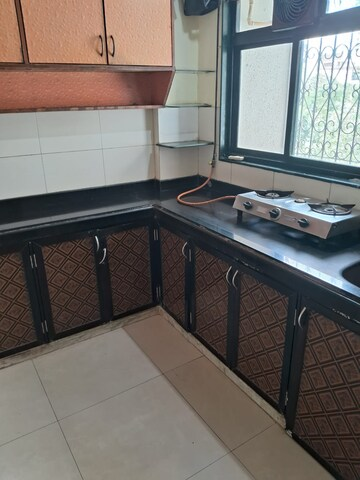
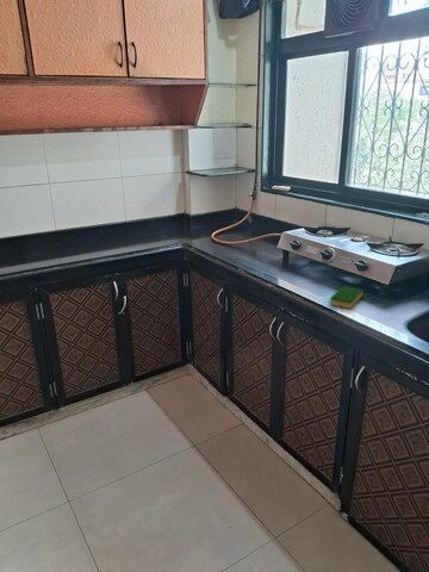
+ dish sponge [329,285,363,310]
